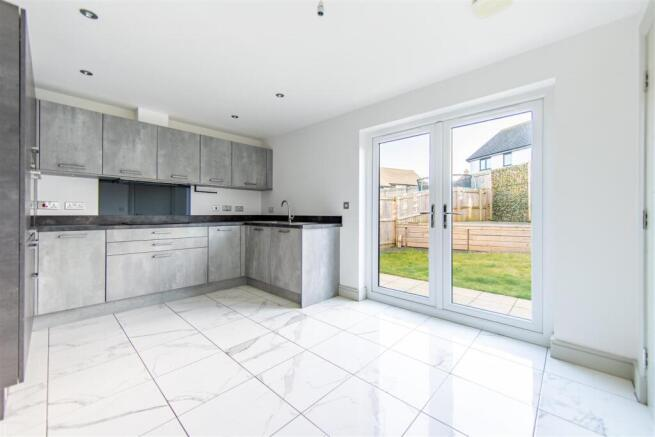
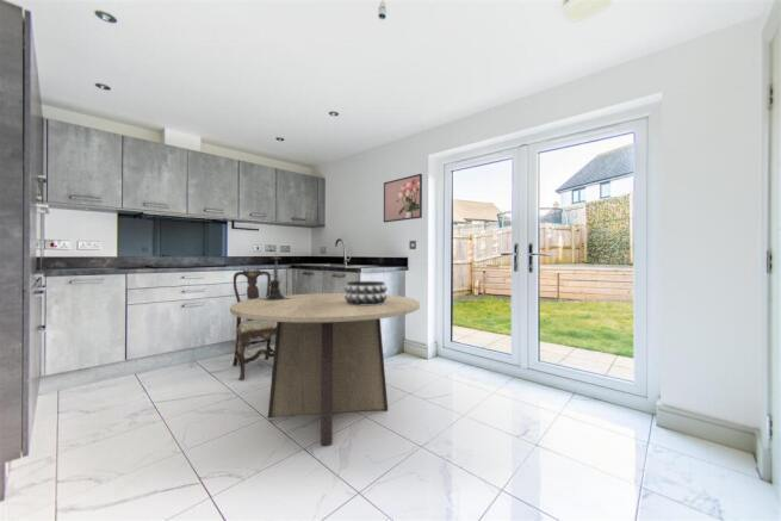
+ dining chair [231,268,277,380]
+ candle holder [260,252,292,300]
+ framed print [383,173,423,224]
+ decorative bowl [343,280,389,305]
+ dining table [229,292,421,446]
